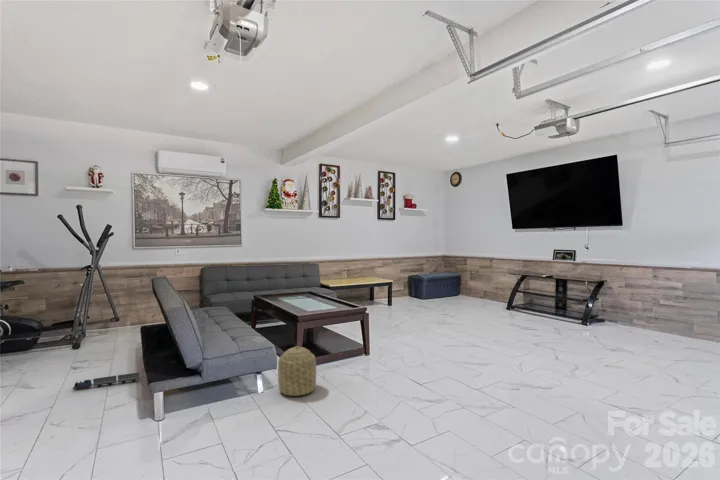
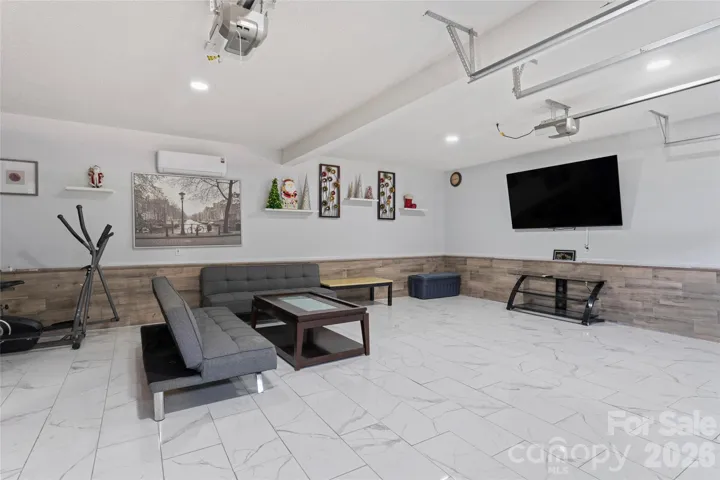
- toy train [72,371,141,391]
- basket [277,345,317,397]
